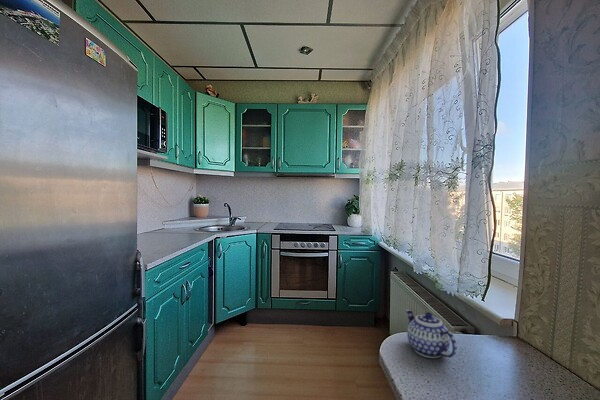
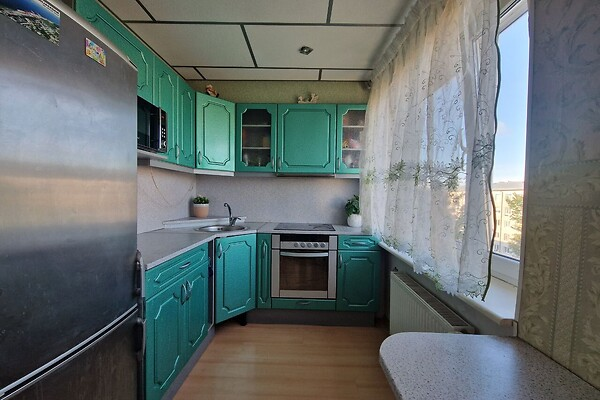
- teapot [405,309,458,359]
